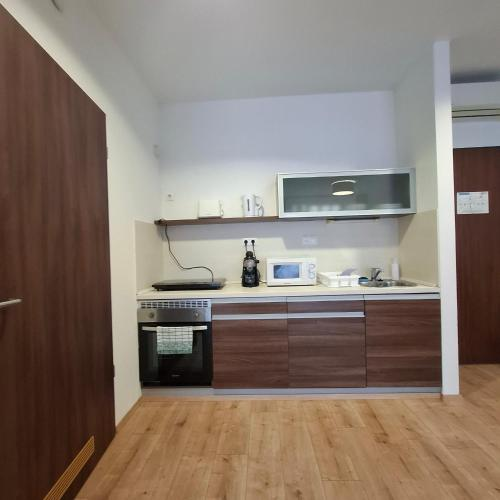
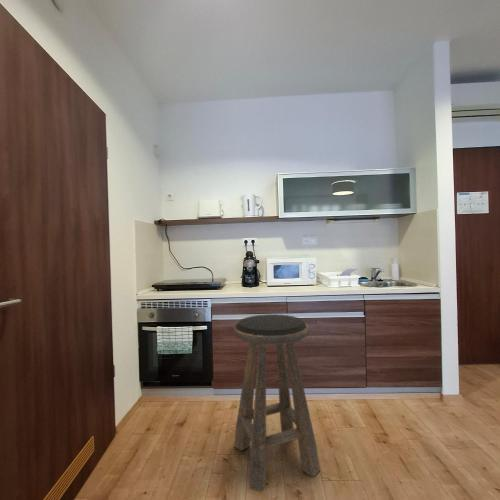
+ stool [233,313,321,492]
